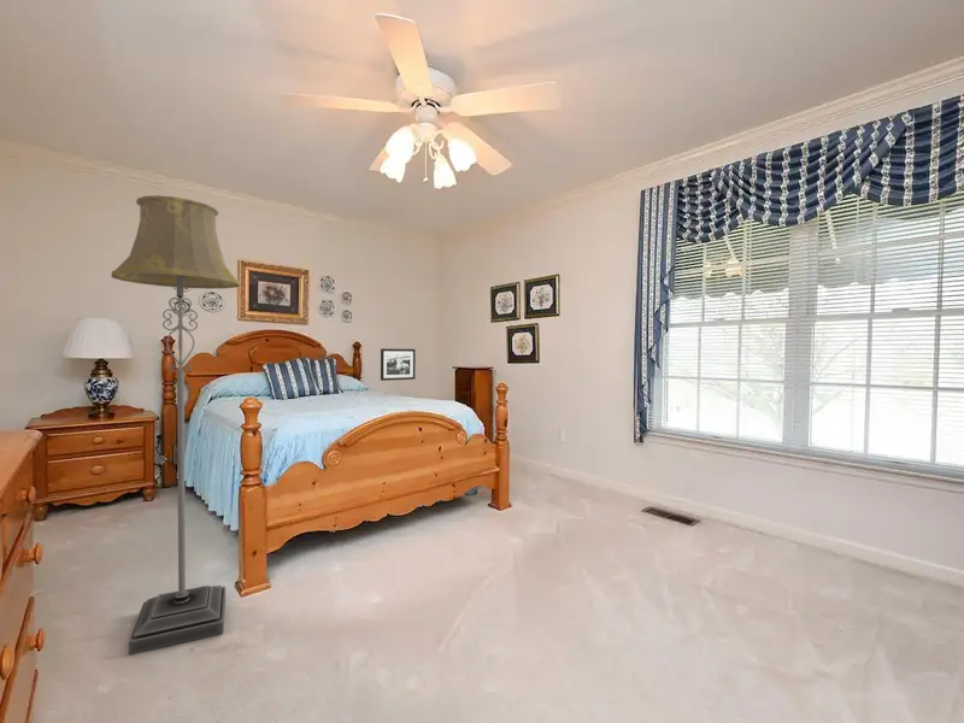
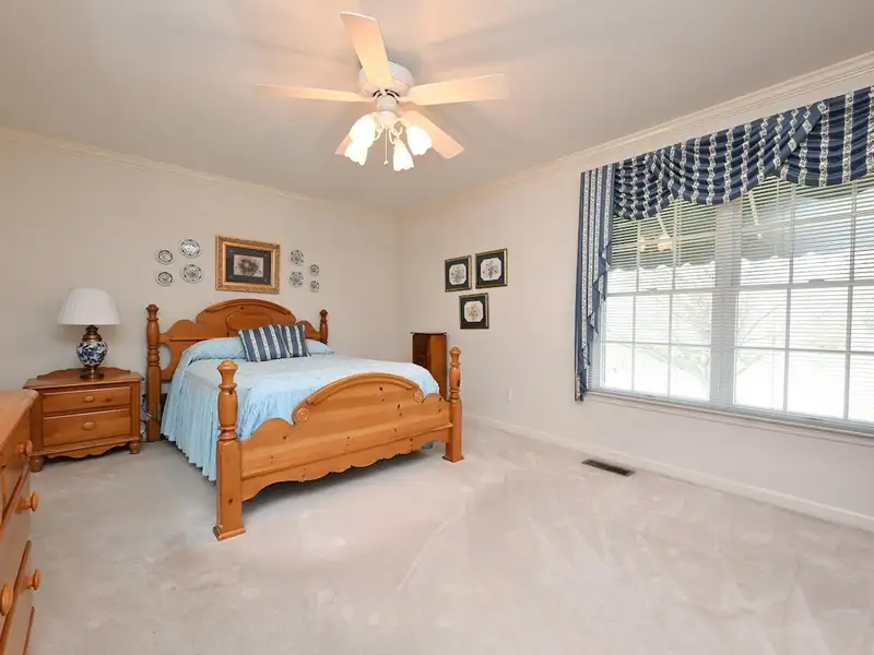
- floor lamp [111,194,241,657]
- picture frame [380,347,417,382]
